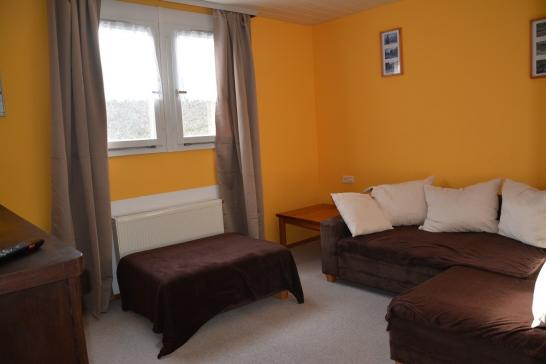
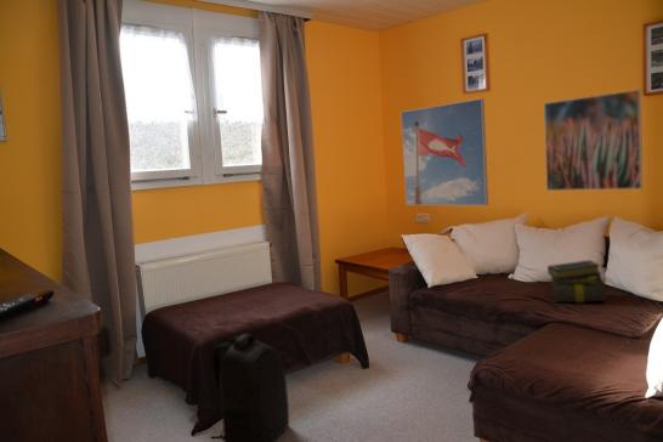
+ backpack [210,333,290,442]
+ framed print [399,97,489,206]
+ stack of books [546,259,607,304]
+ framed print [543,89,644,192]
